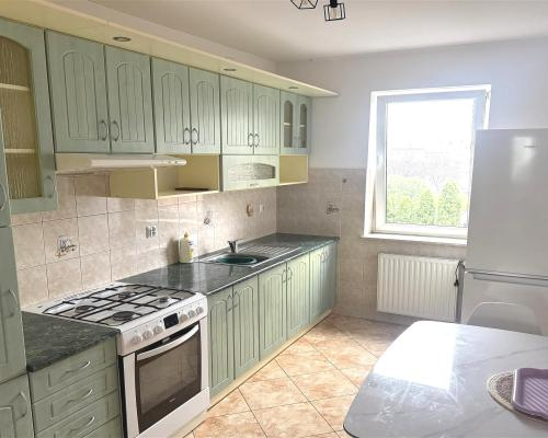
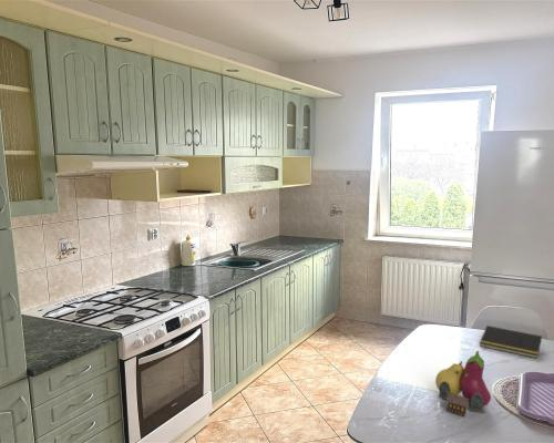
+ fruit [434,350,492,418]
+ notepad [479,324,543,359]
